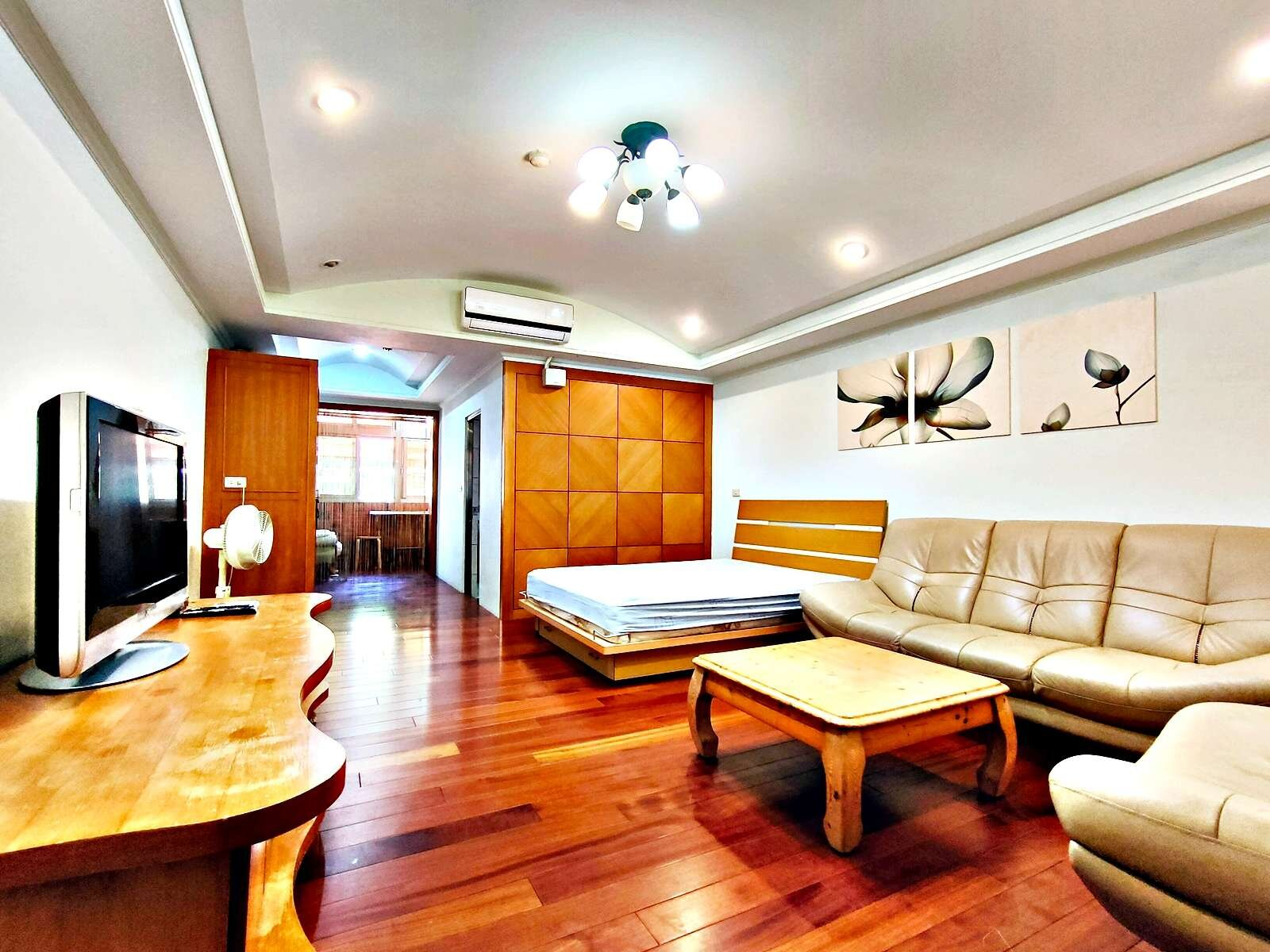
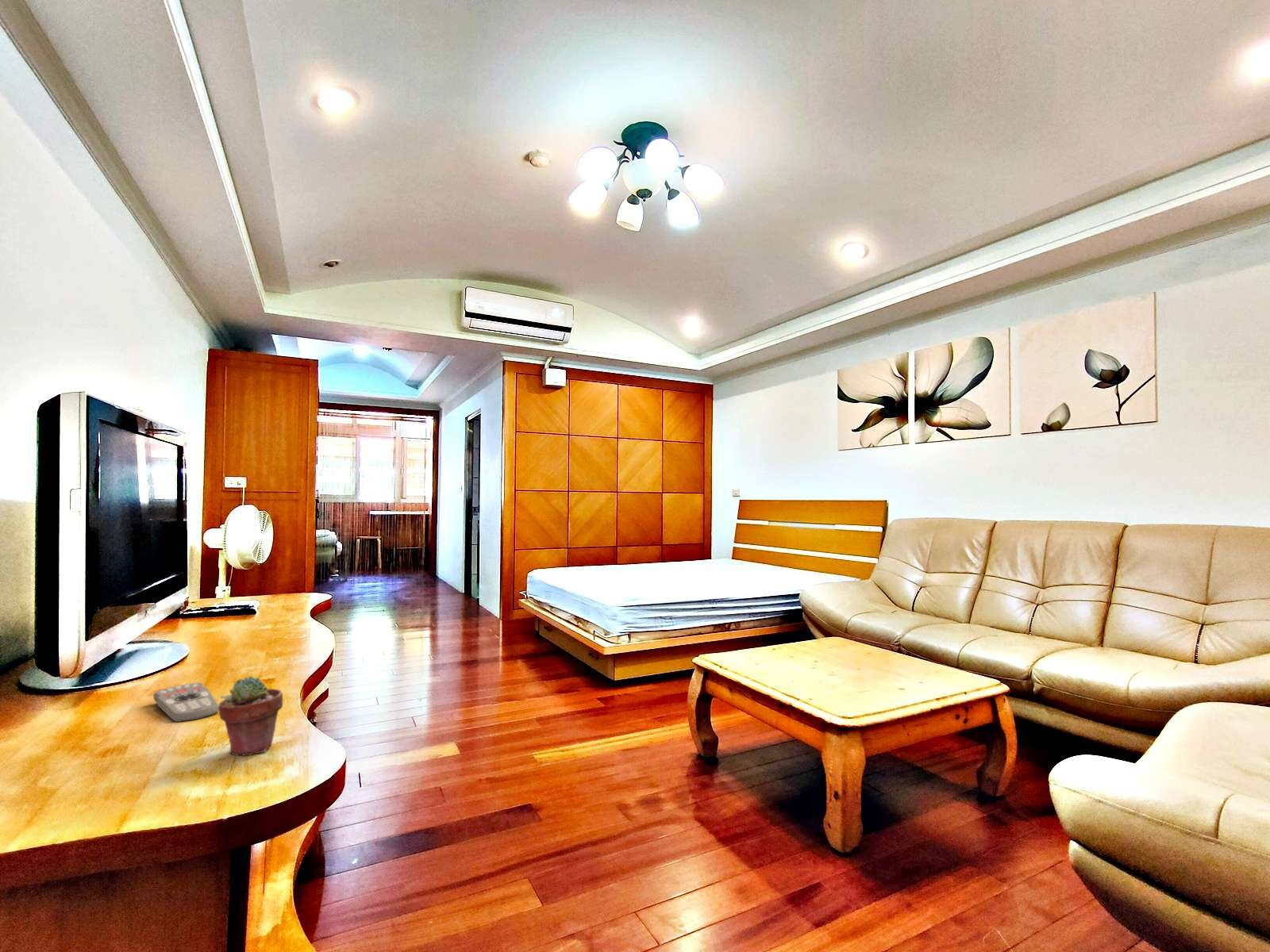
+ remote control [152,681,219,723]
+ potted succulent [218,675,284,756]
